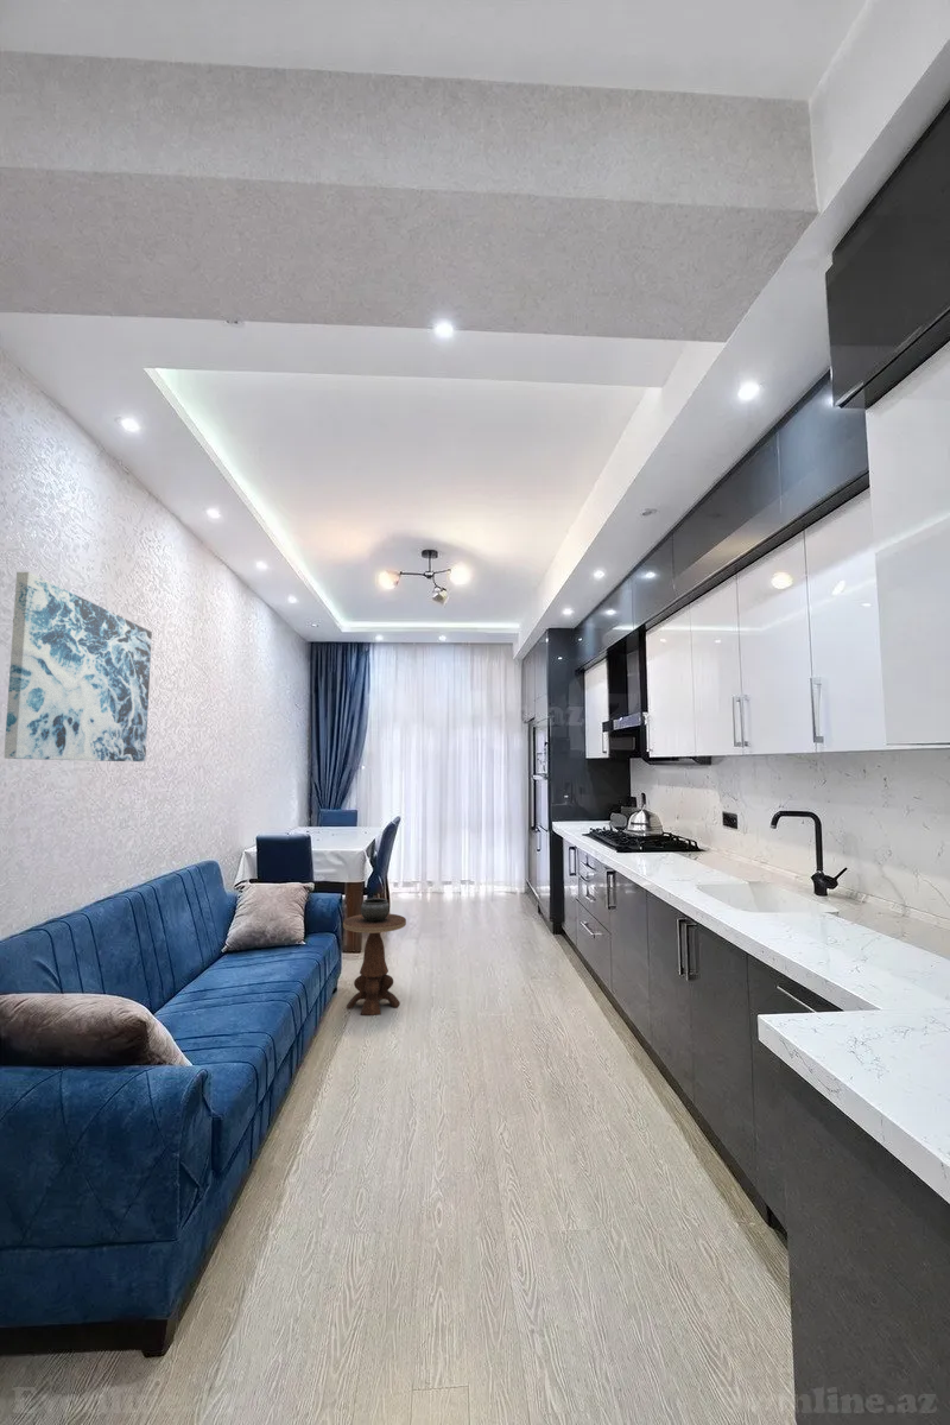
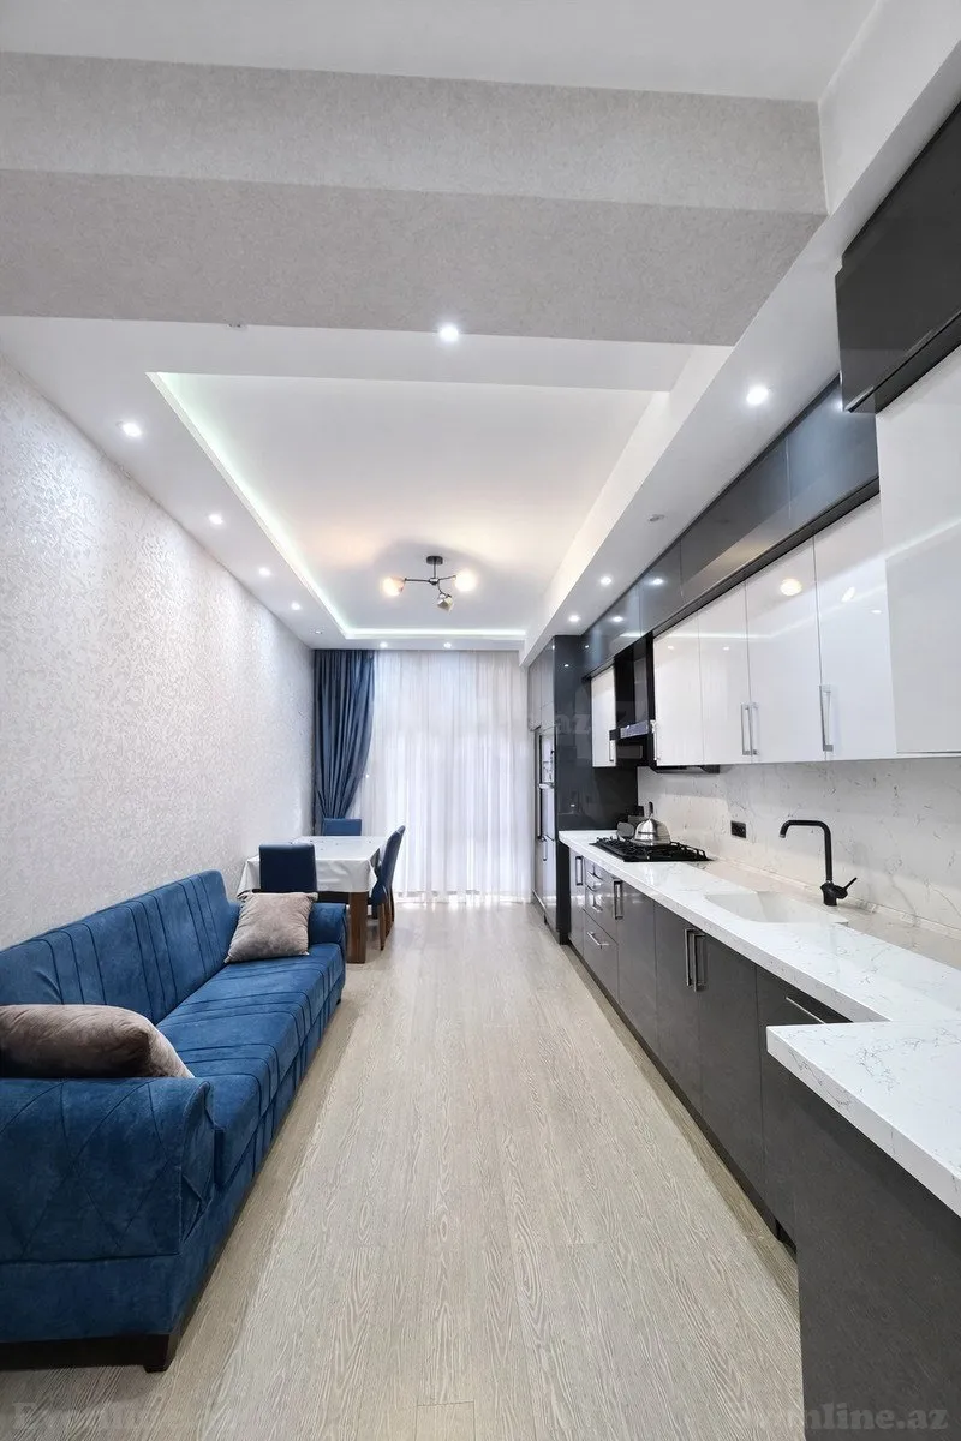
- side table [342,897,407,1016]
- wall art [4,571,153,762]
